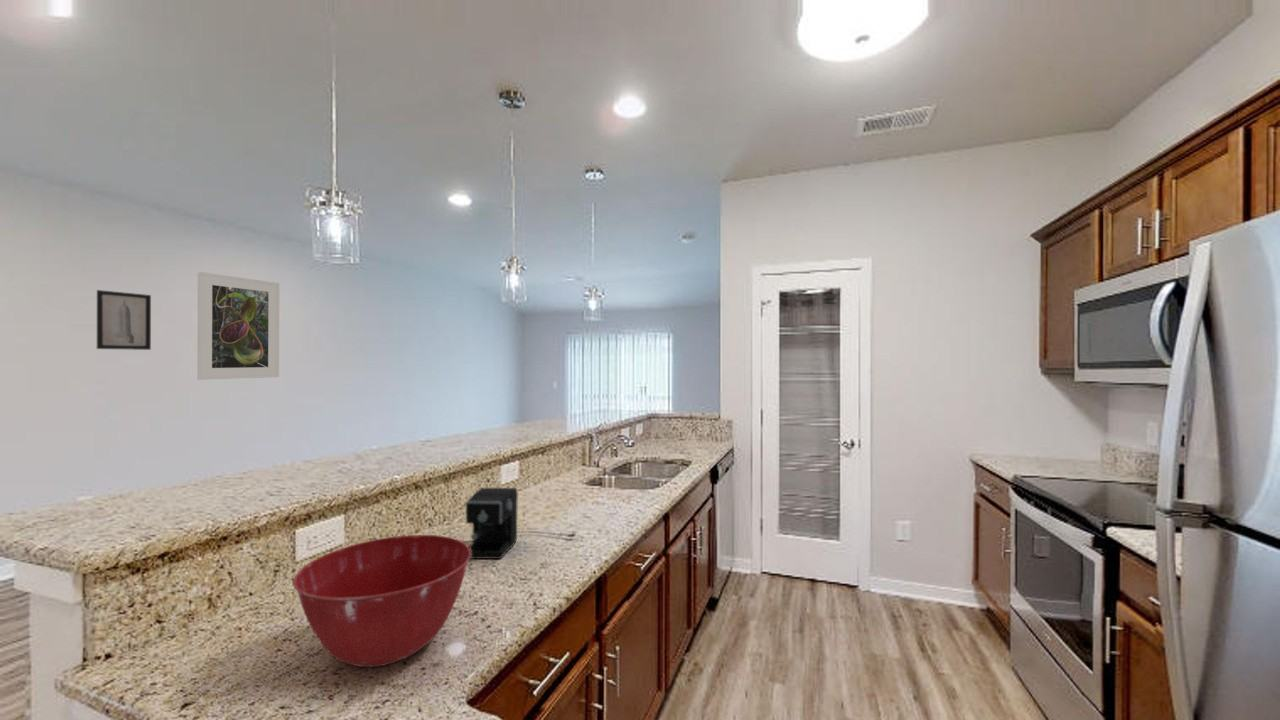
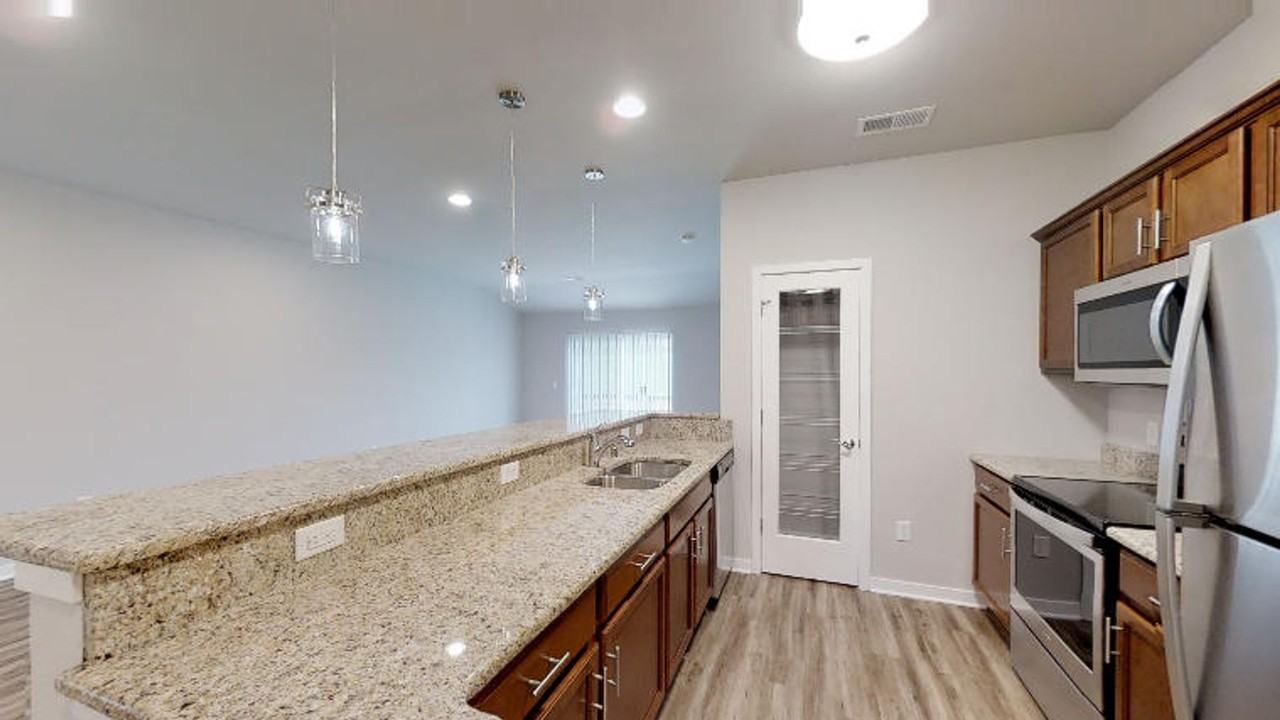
- mixing bowl [292,534,471,668]
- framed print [196,271,280,381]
- wall art [96,289,152,351]
- coffee maker [464,487,576,560]
